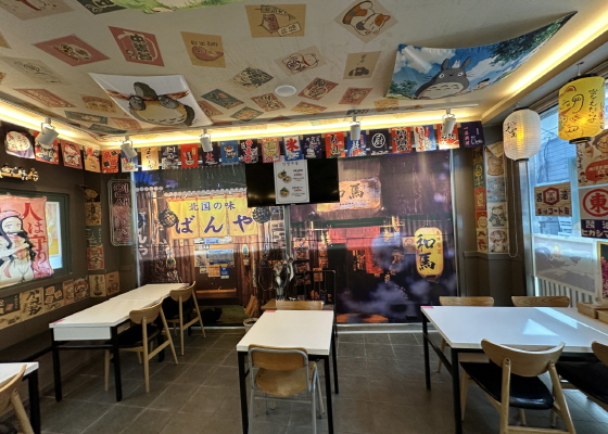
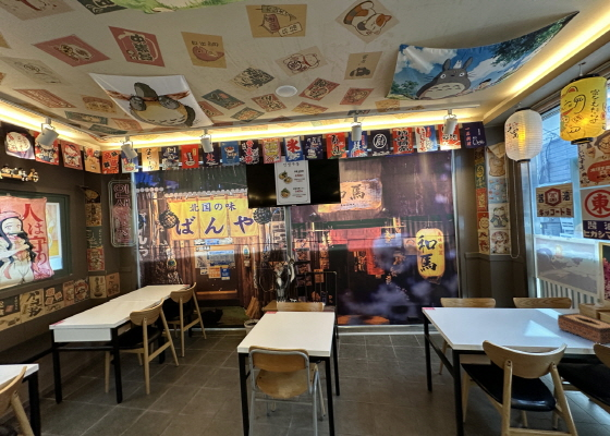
+ tissue box [557,312,610,346]
